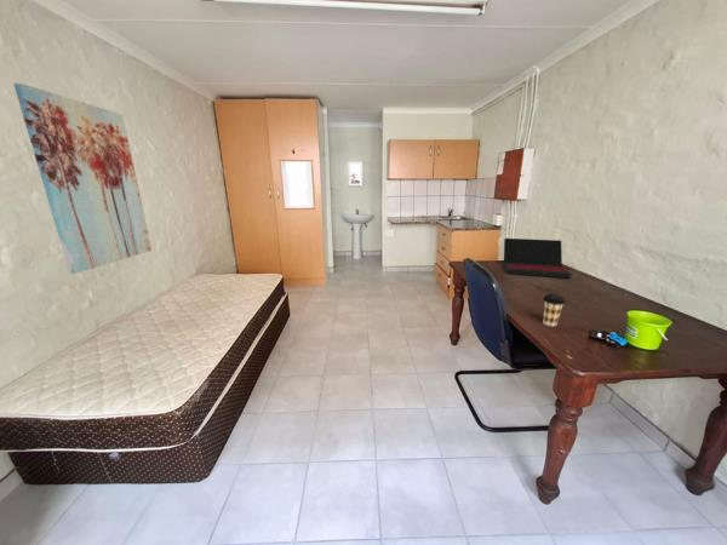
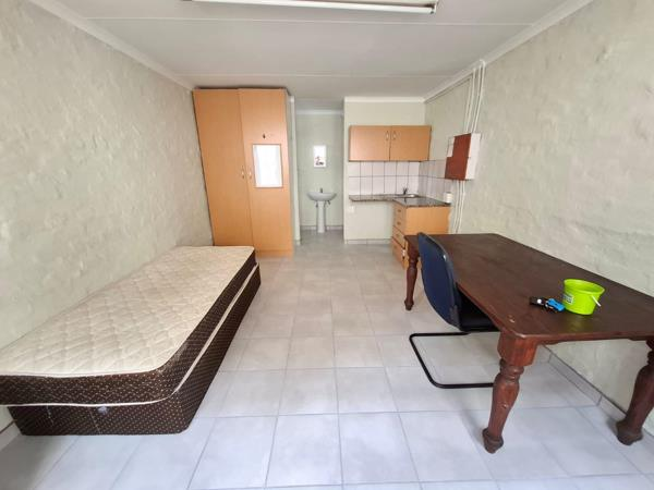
- wall art [12,82,153,275]
- coffee cup [542,293,566,327]
- laptop [503,237,572,280]
